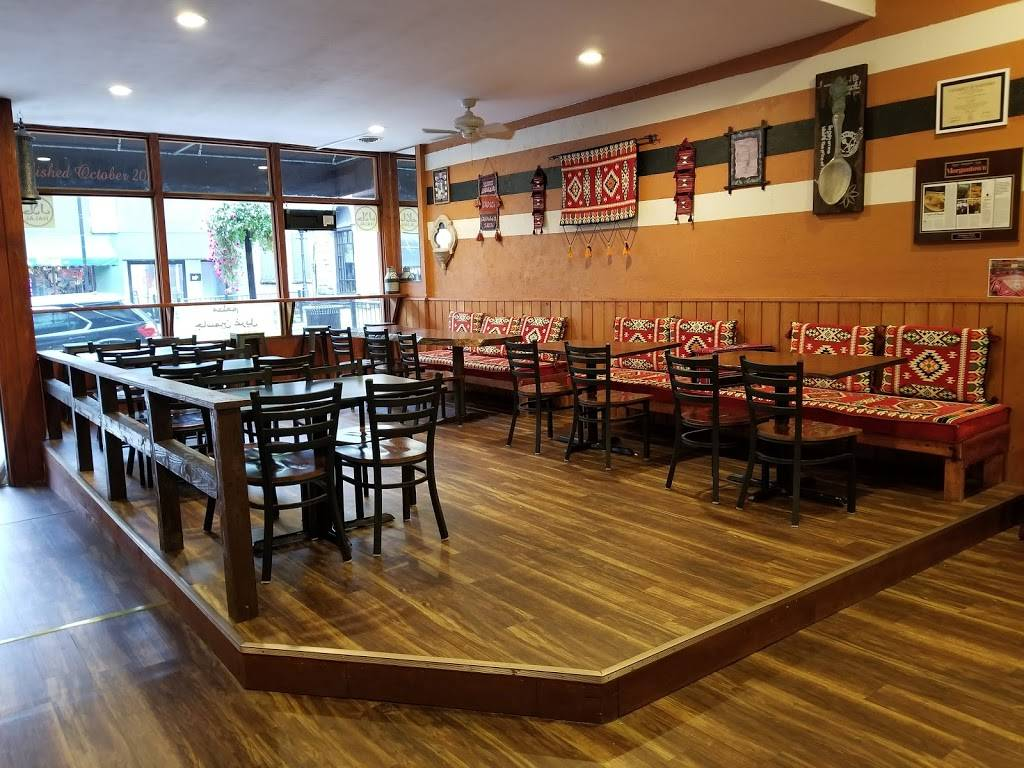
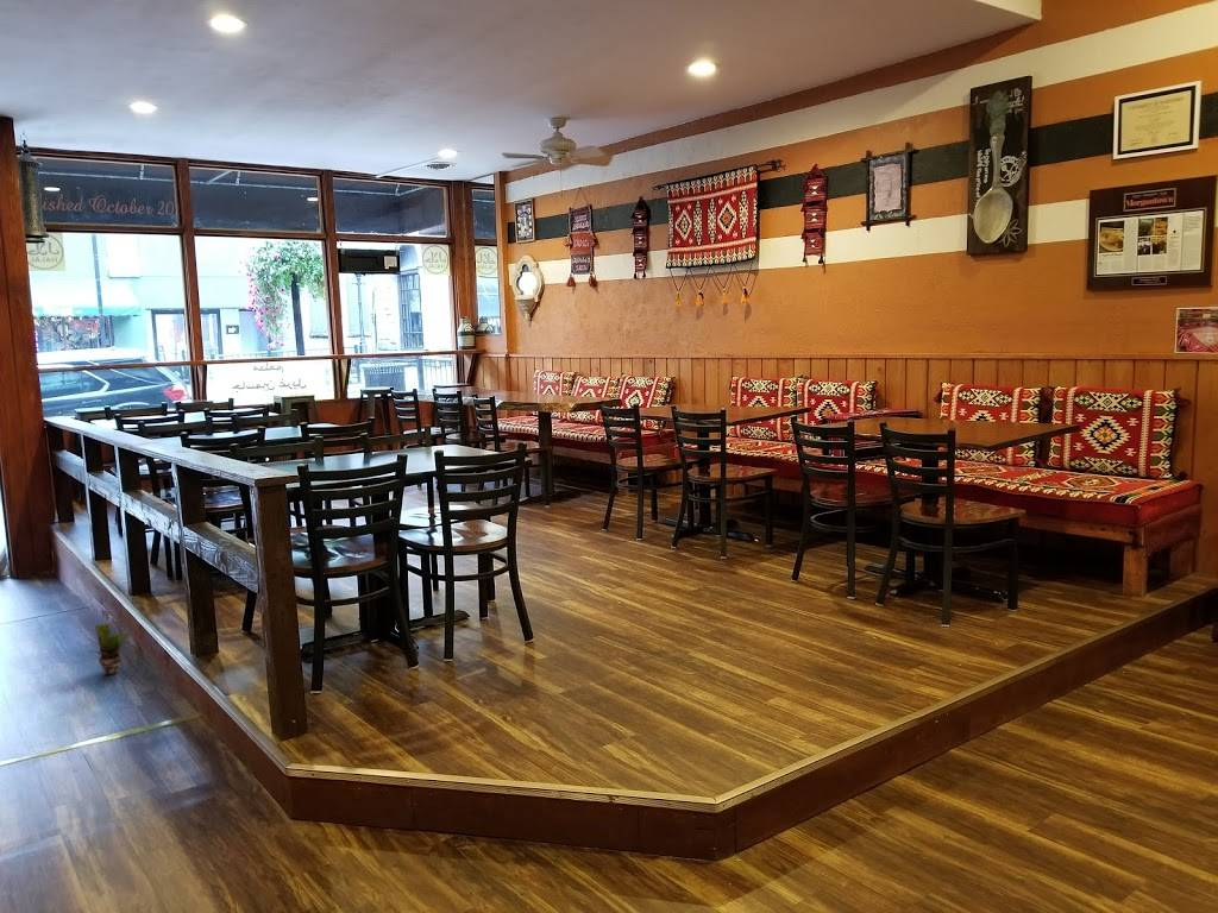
+ potted plant [86,623,137,675]
